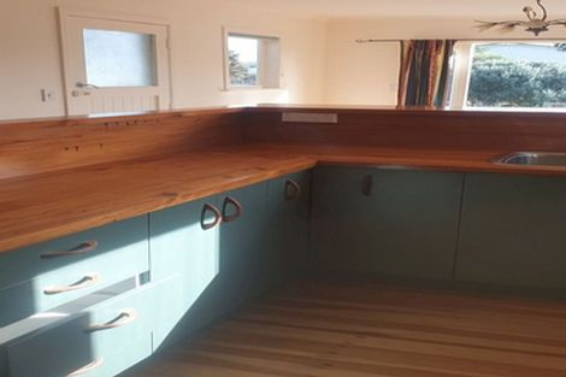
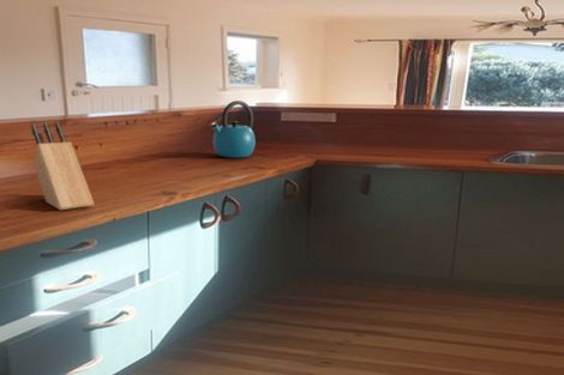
+ knife block [30,121,95,211]
+ kettle [209,99,257,158]
